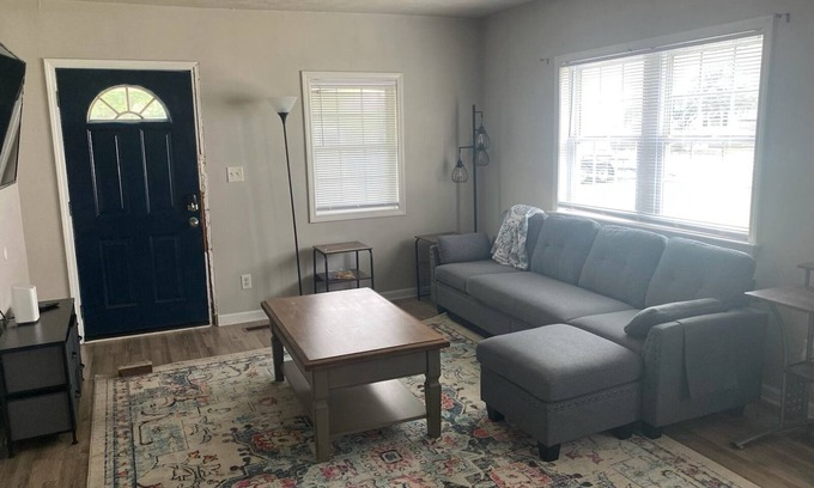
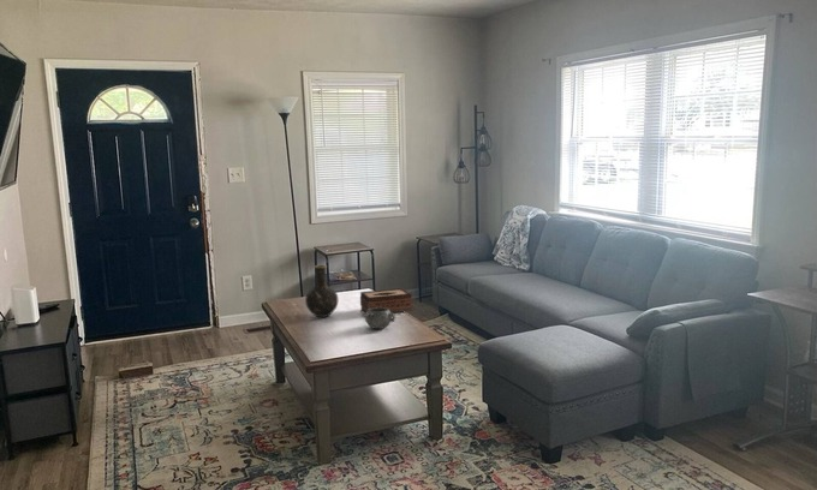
+ decorative bowl [364,307,396,330]
+ vase [304,264,339,318]
+ tissue box [359,287,413,313]
